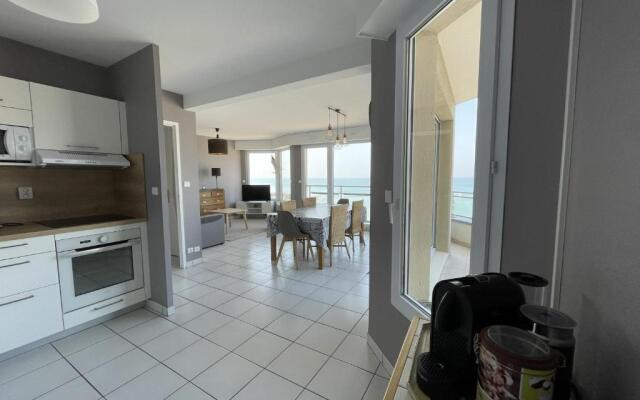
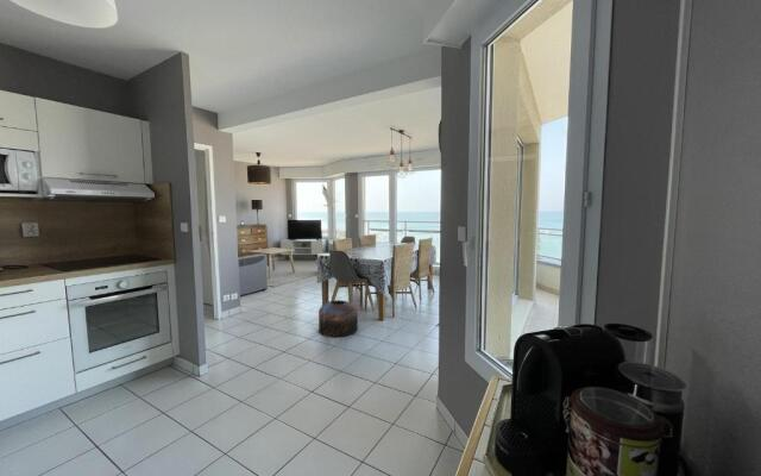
+ pouf [317,299,359,339]
